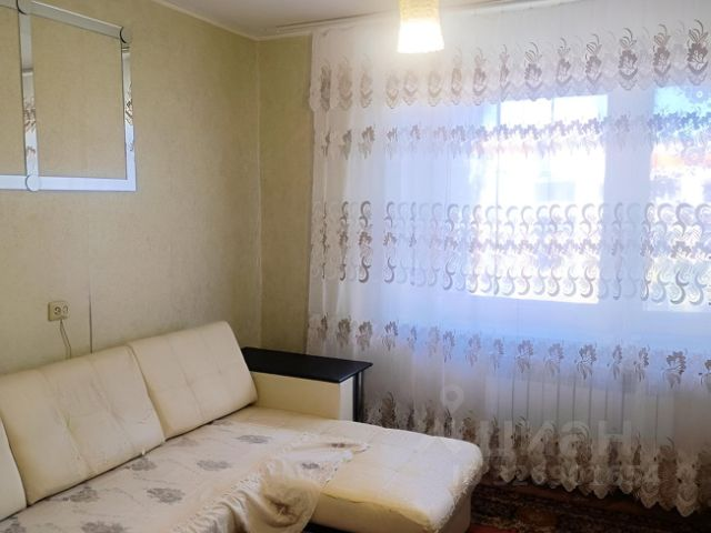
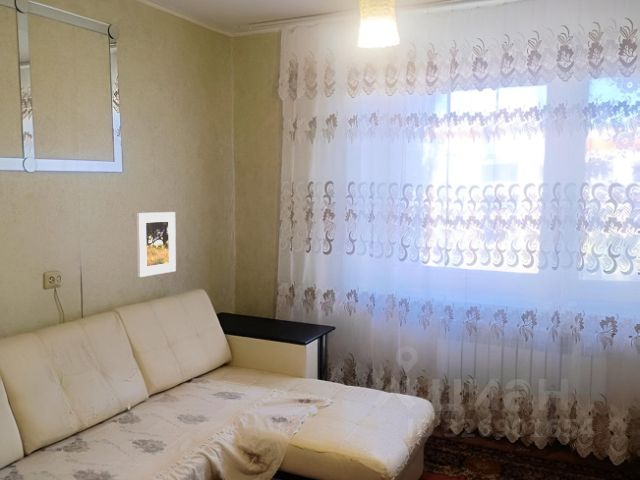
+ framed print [136,211,177,278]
